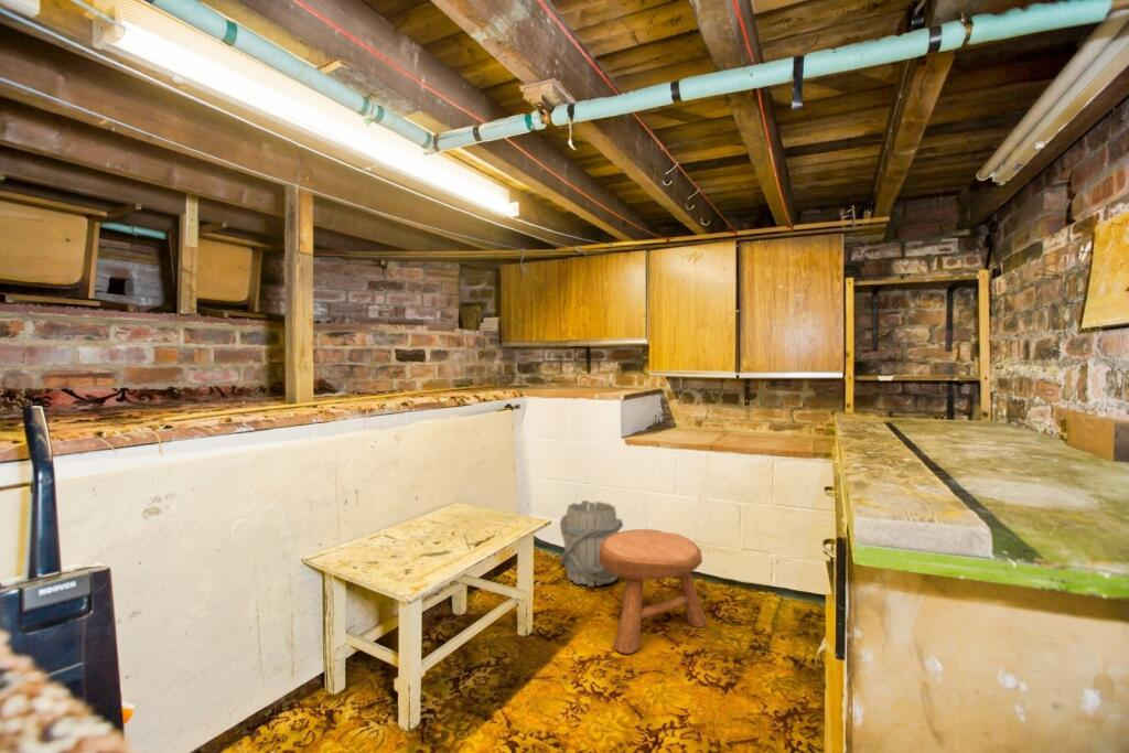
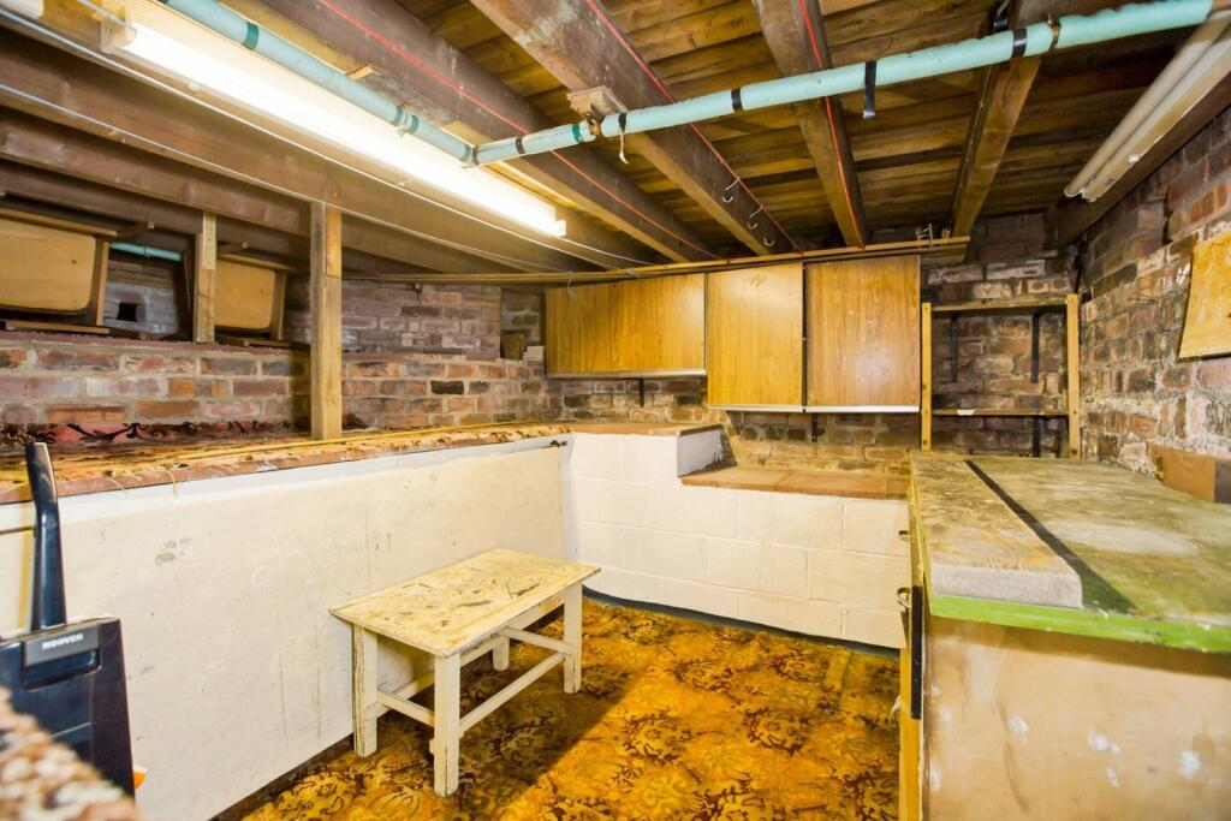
- bucket [559,499,624,588]
- stool [599,528,708,655]
